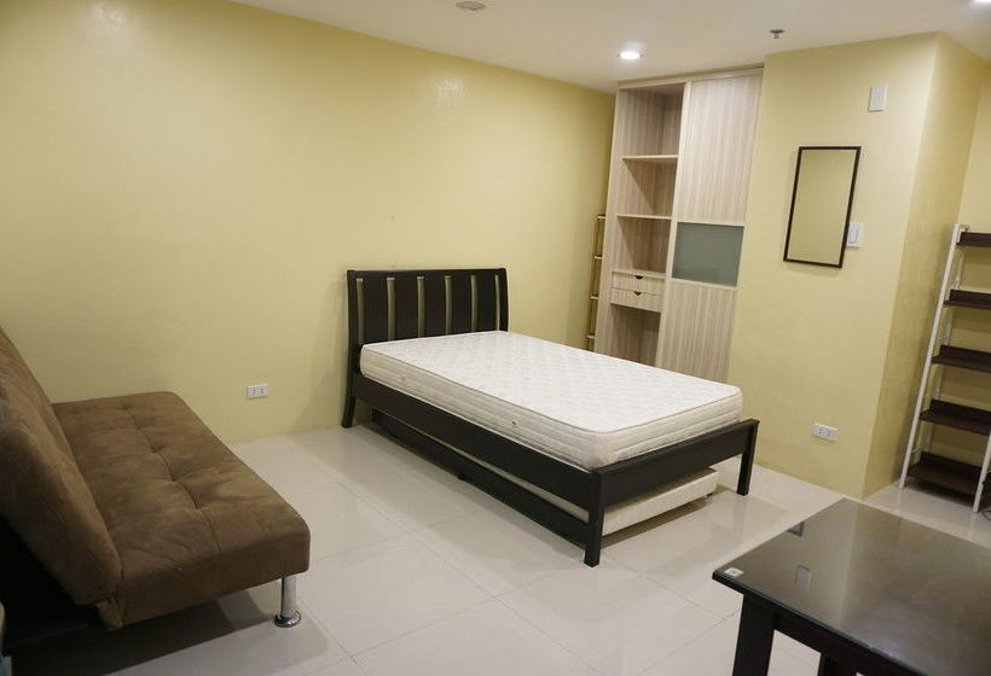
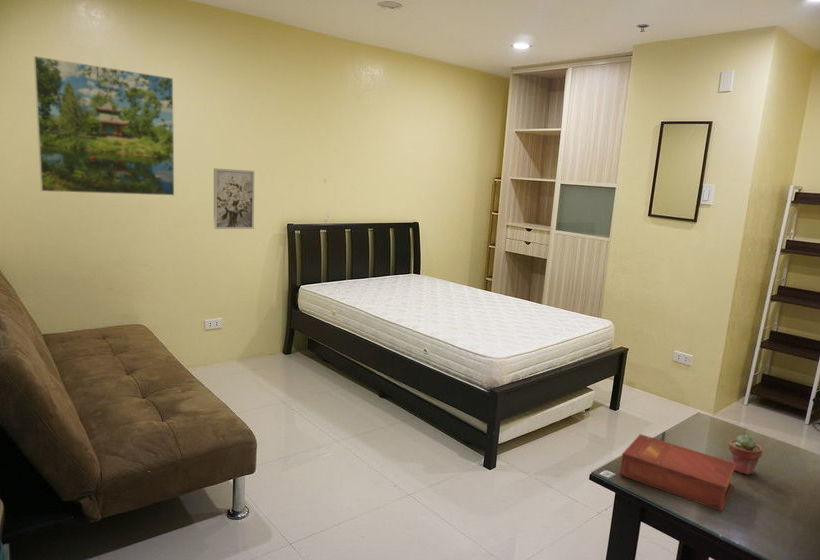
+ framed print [33,55,175,197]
+ potted succulent [728,434,763,476]
+ book [619,433,736,512]
+ wall art [213,167,255,230]
